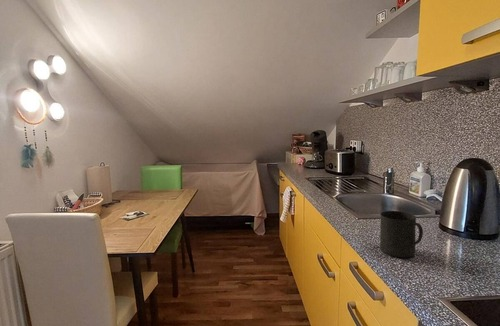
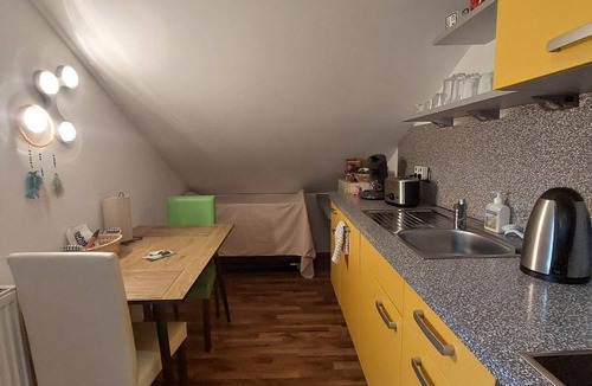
- mug [379,210,424,258]
